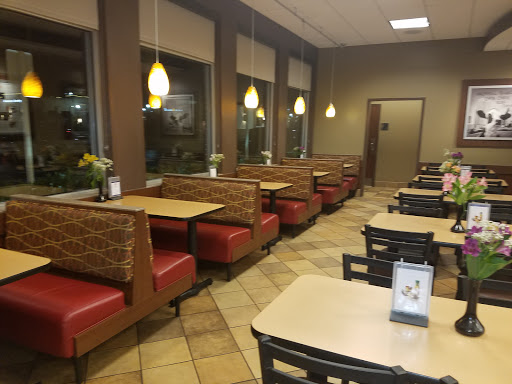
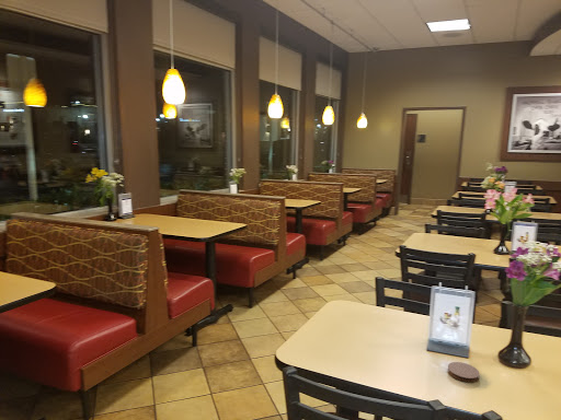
+ coaster [446,361,481,383]
